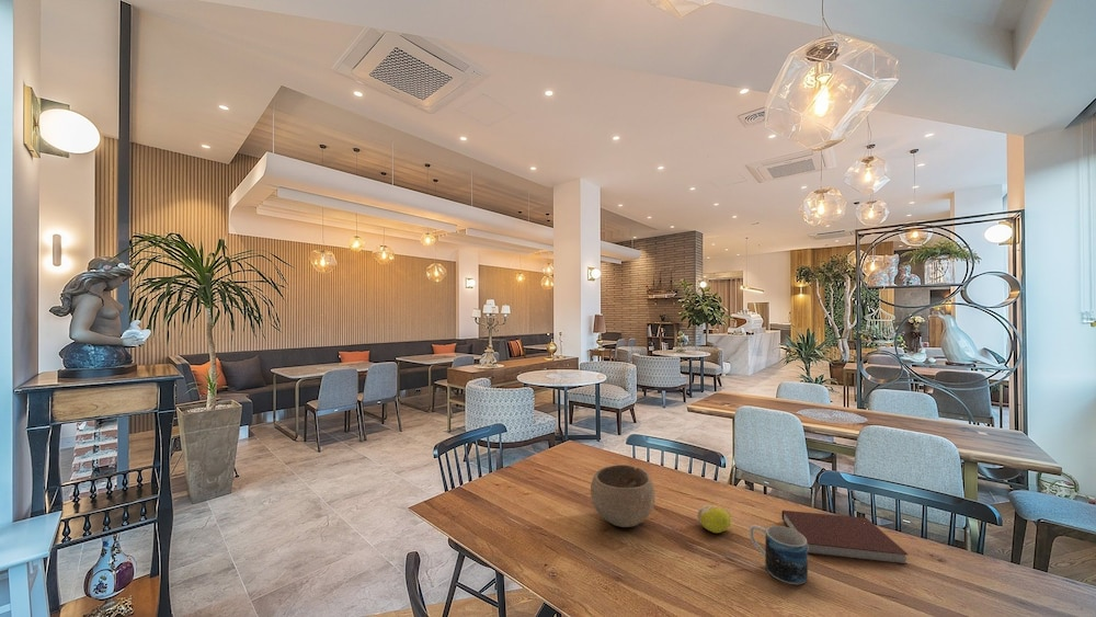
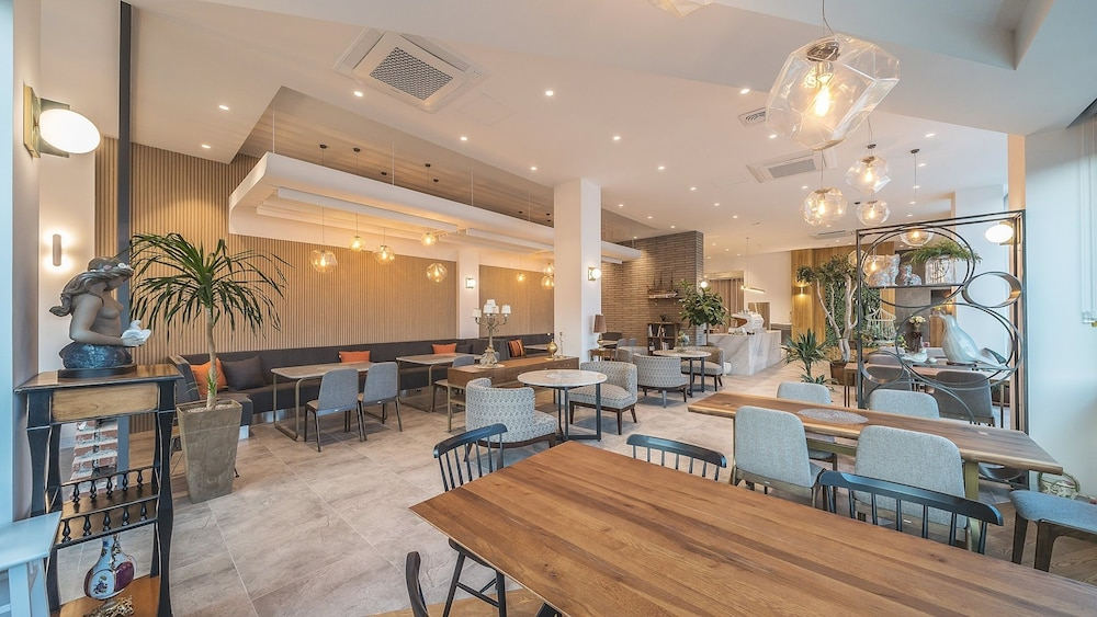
- notebook [780,510,909,565]
- fruit [697,504,732,534]
- bowl [590,464,657,528]
- mug [749,524,809,585]
